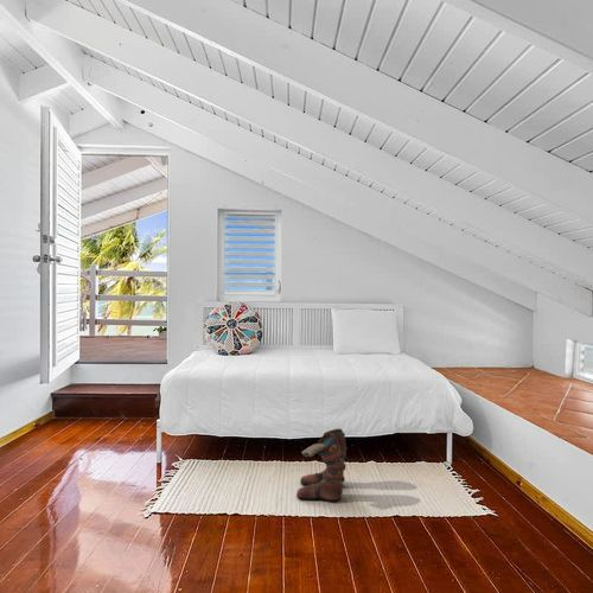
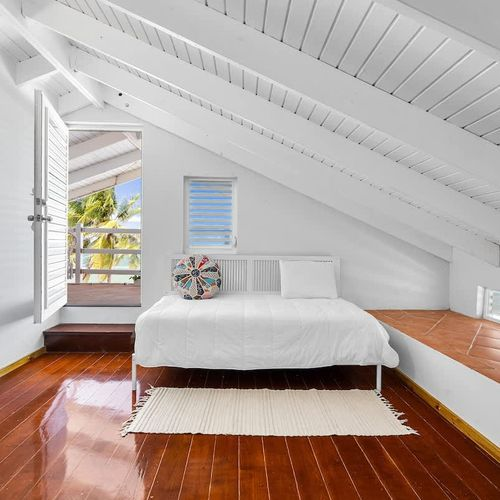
- boots [295,428,347,503]
